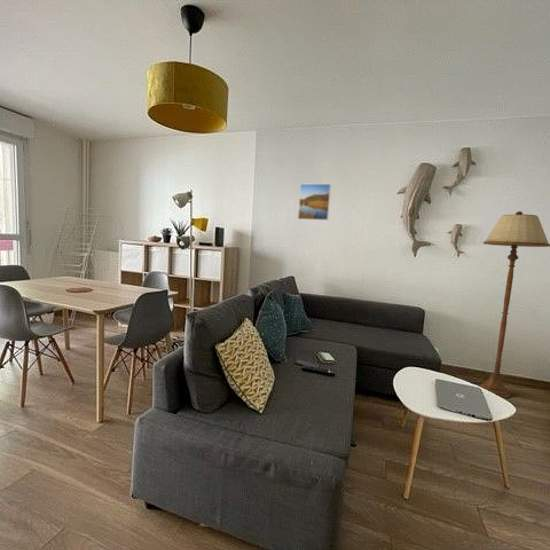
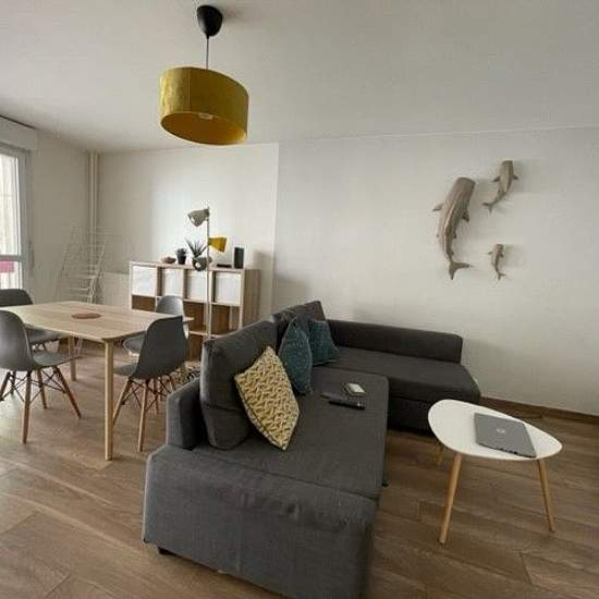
- floor lamp [478,210,550,399]
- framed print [297,183,332,221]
